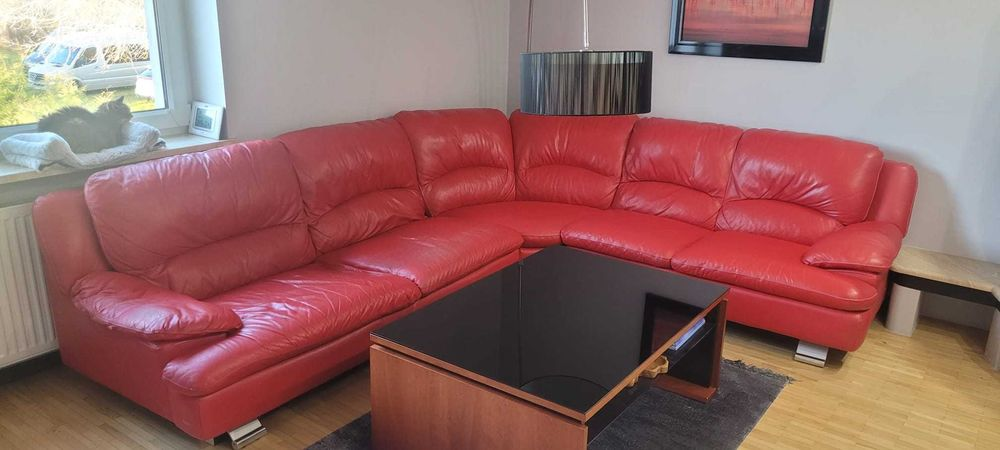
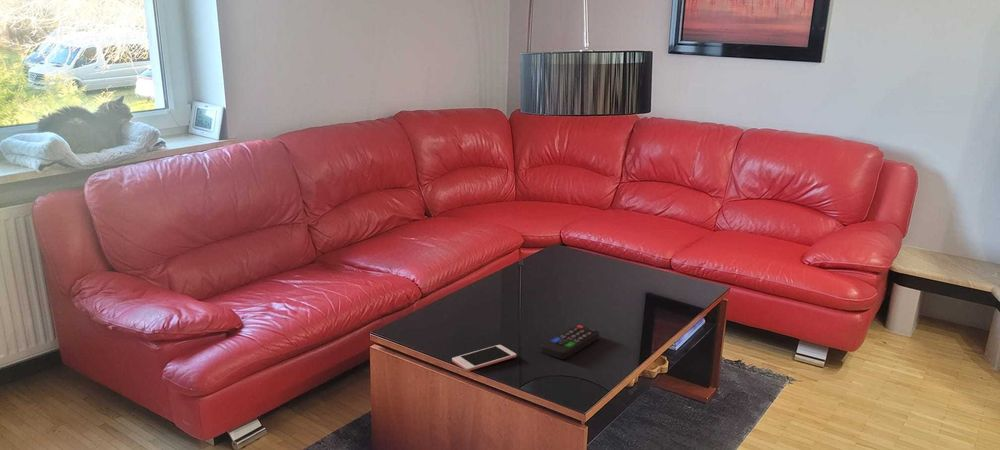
+ remote control [540,324,600,360]
+ cell phone [451,344,517,372]
